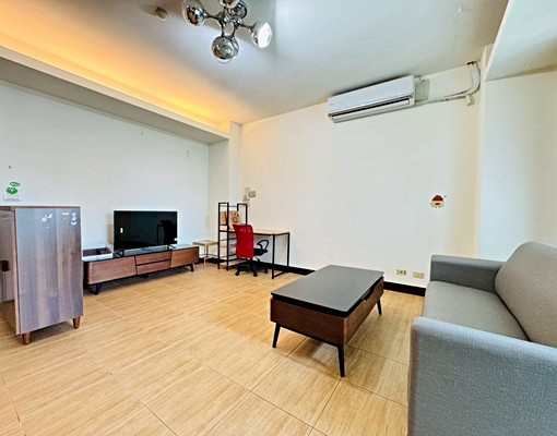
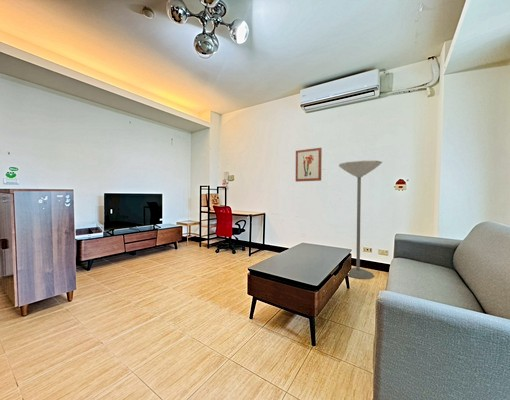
+ floor lamp [338,159,383,280]
+ wall art [295,147,323,183]
